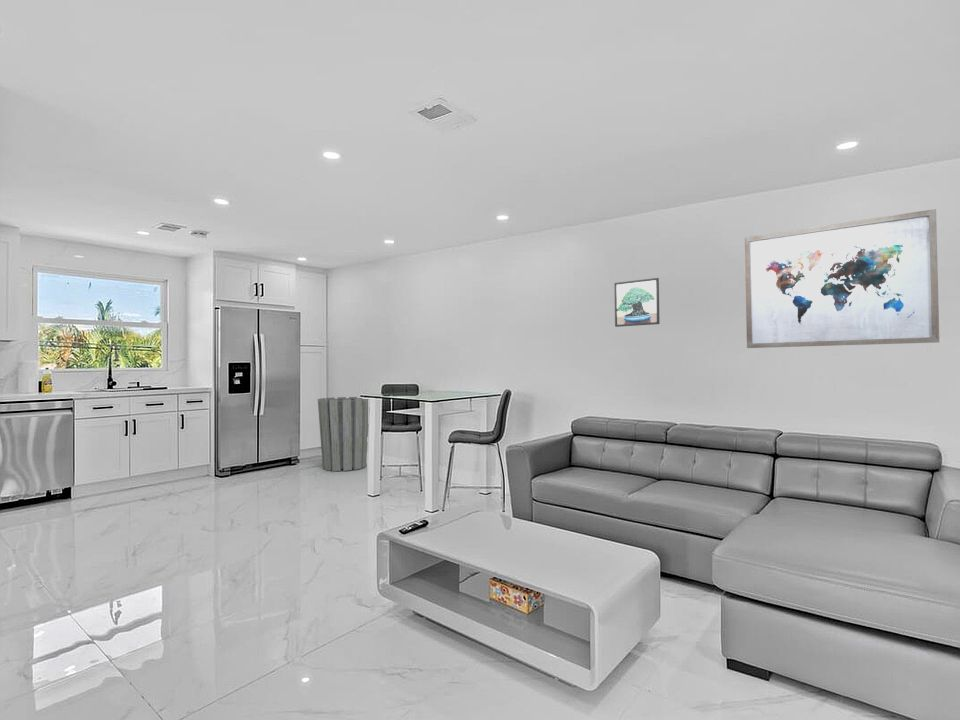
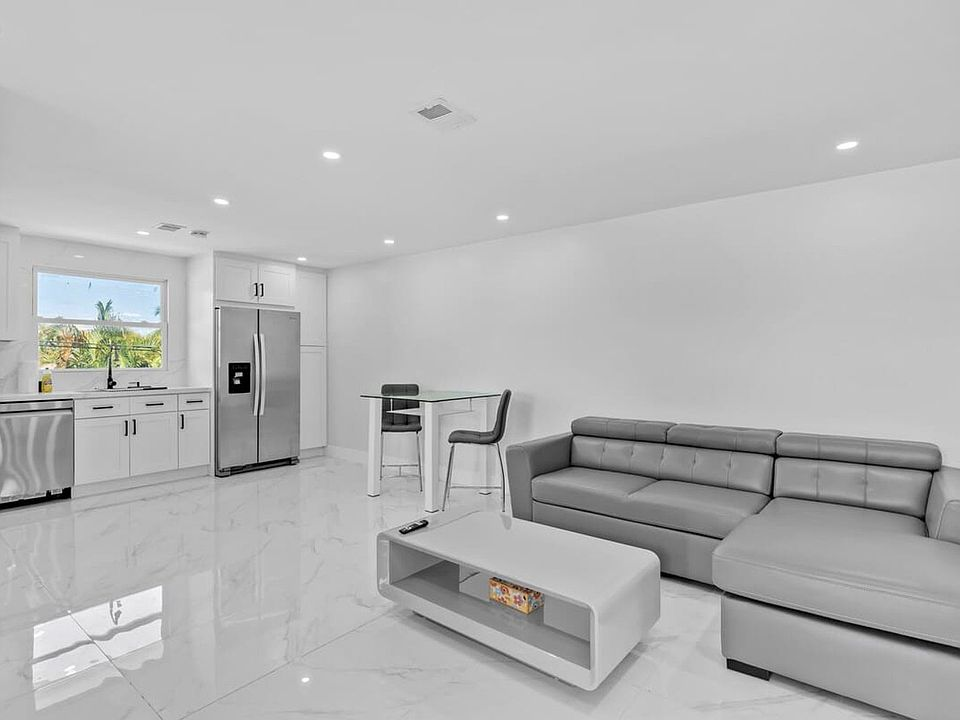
- wall art [744,208,940,349]
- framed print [613,277,661,328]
- trash can [317,396,369,472]
